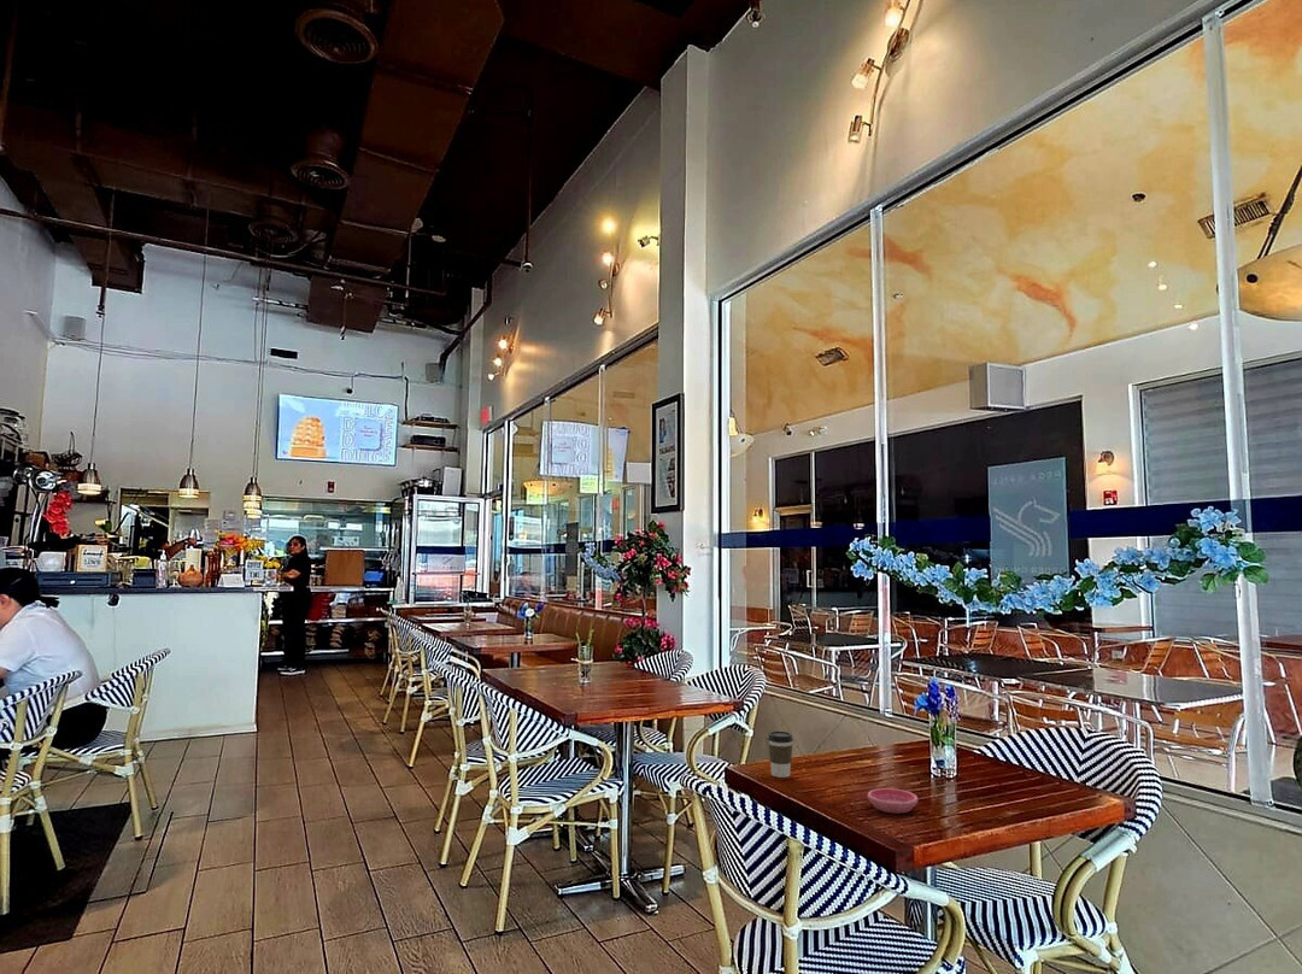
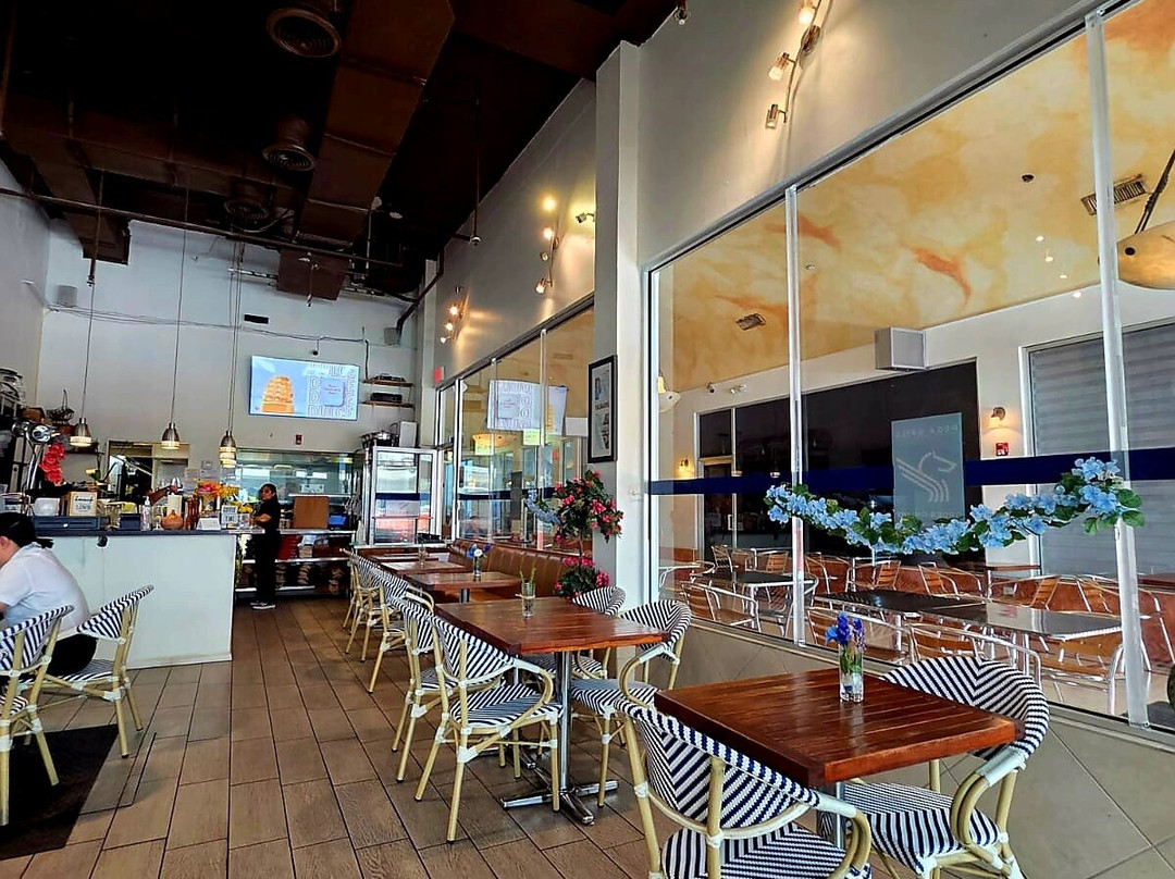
- coffee cup [767,730,794,779]
- saucer [867,787,919,814]
